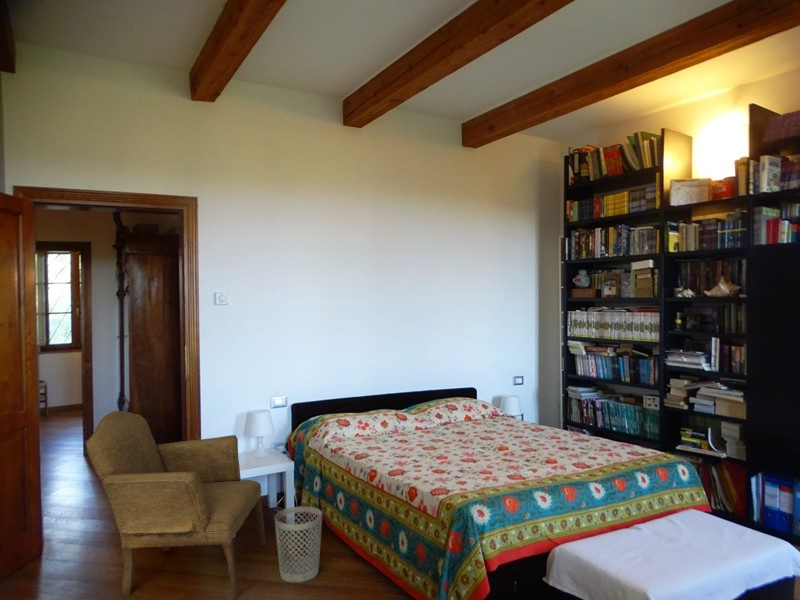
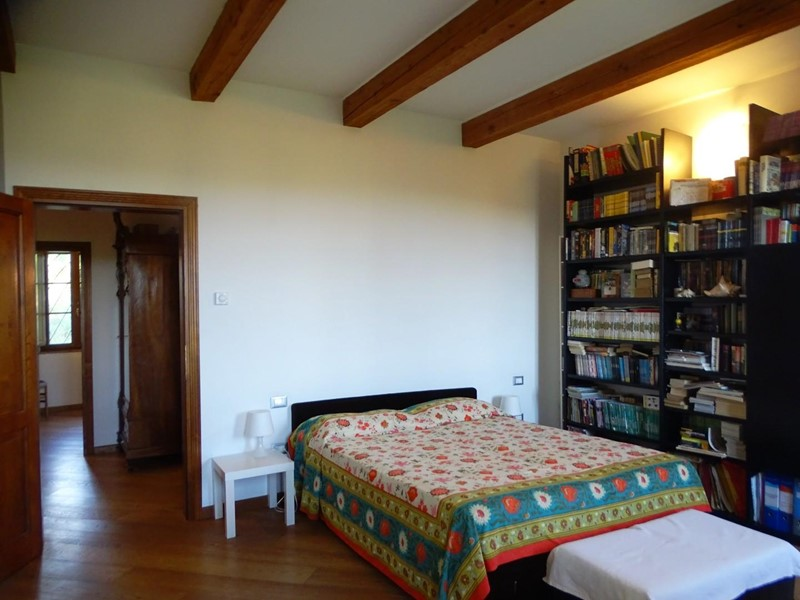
- armchair [84,410,267,600]
- wastebasket [274,505,323,583]
